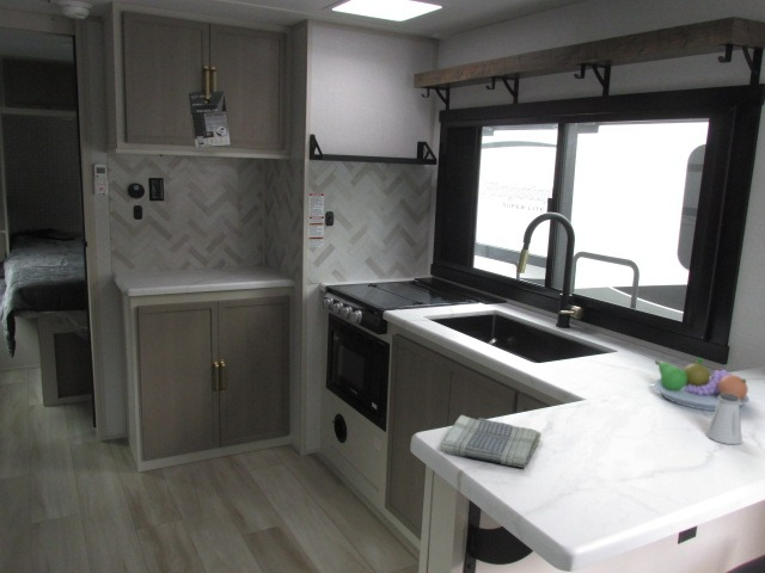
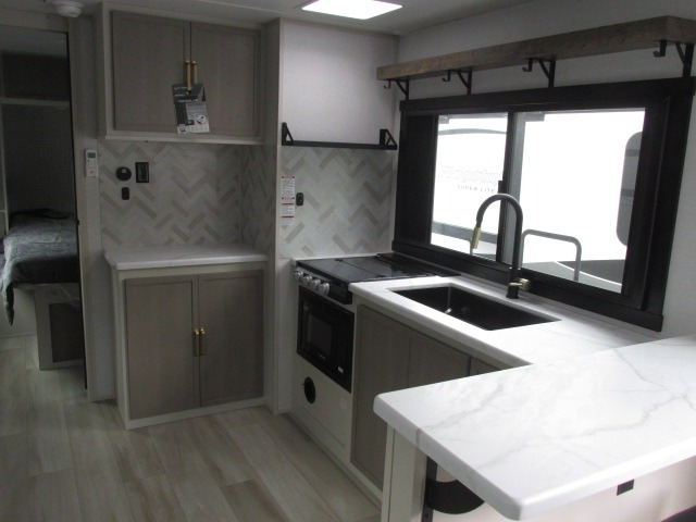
- saltshaker [705,393,743,445]
- fruit bowl [653,357,751,412]
- dish towel [439,414,543,469]
